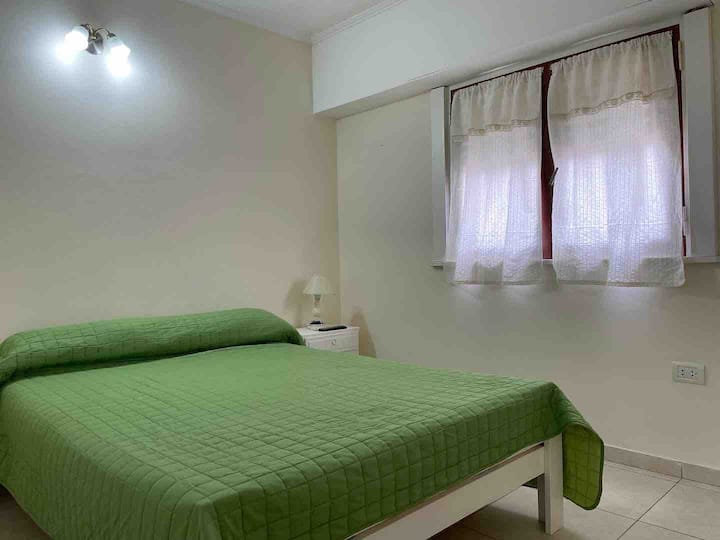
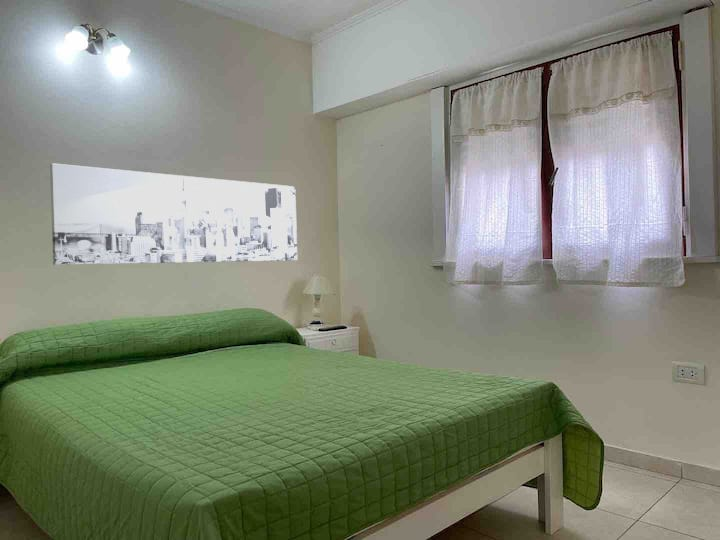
+ wall art [49,162,298,266]
